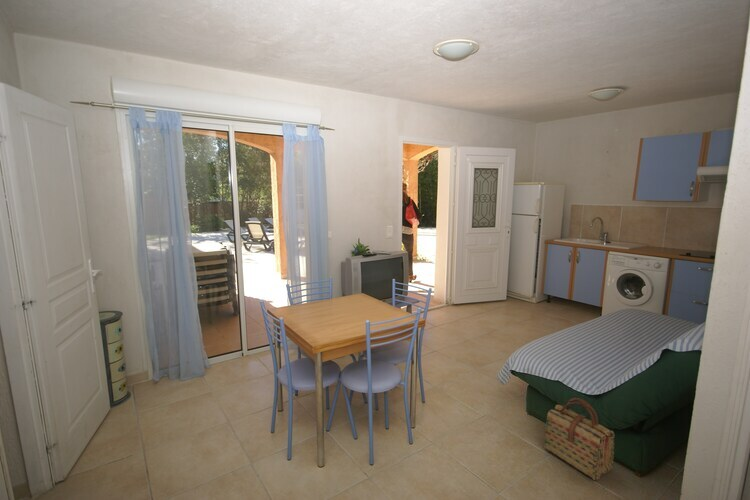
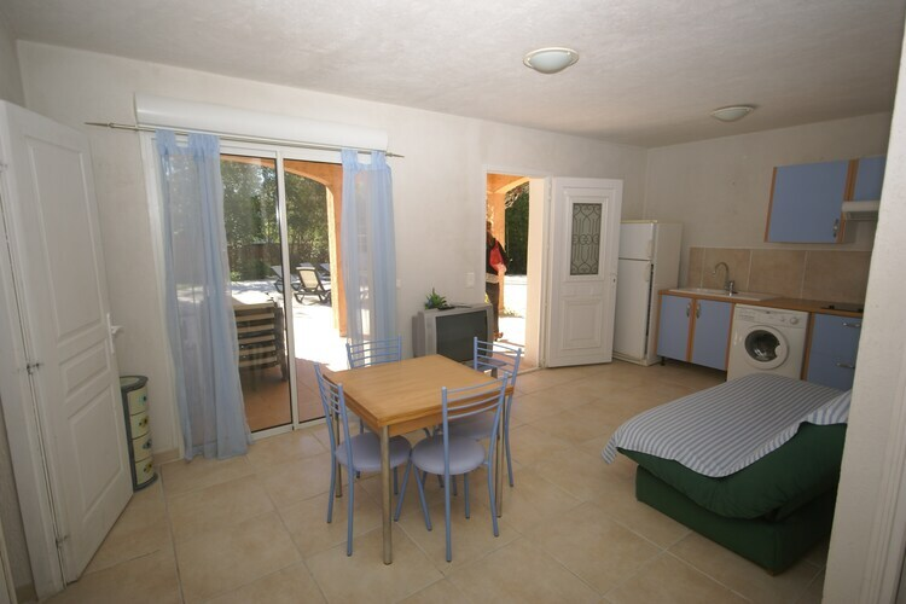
- shopping bag [542,397,616,482]
